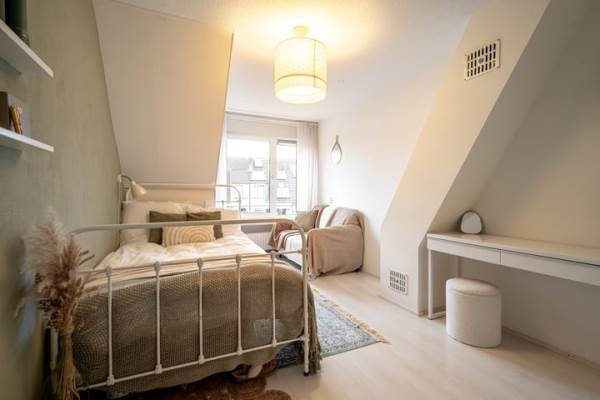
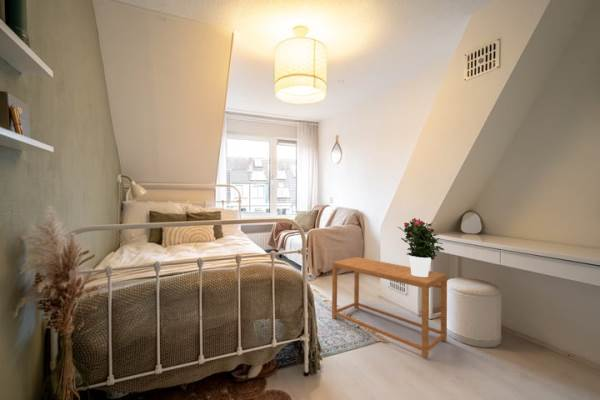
+ side table [331,256,449,359]
+ potted flower [397,217,445,277]
